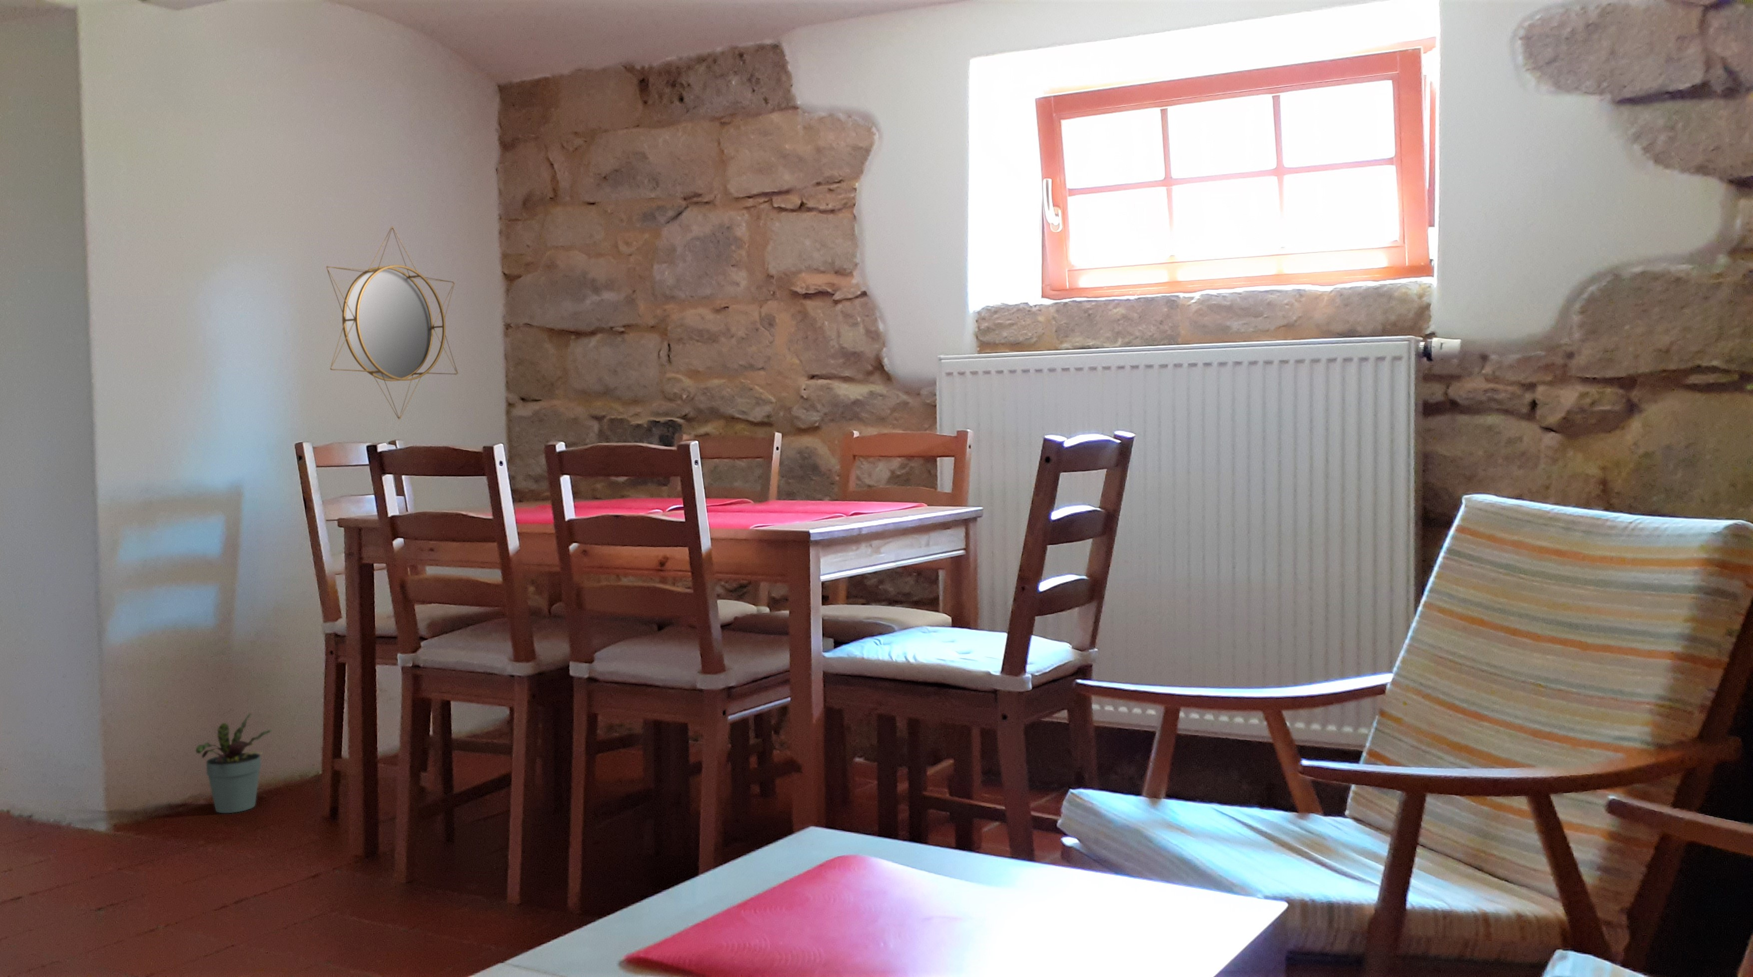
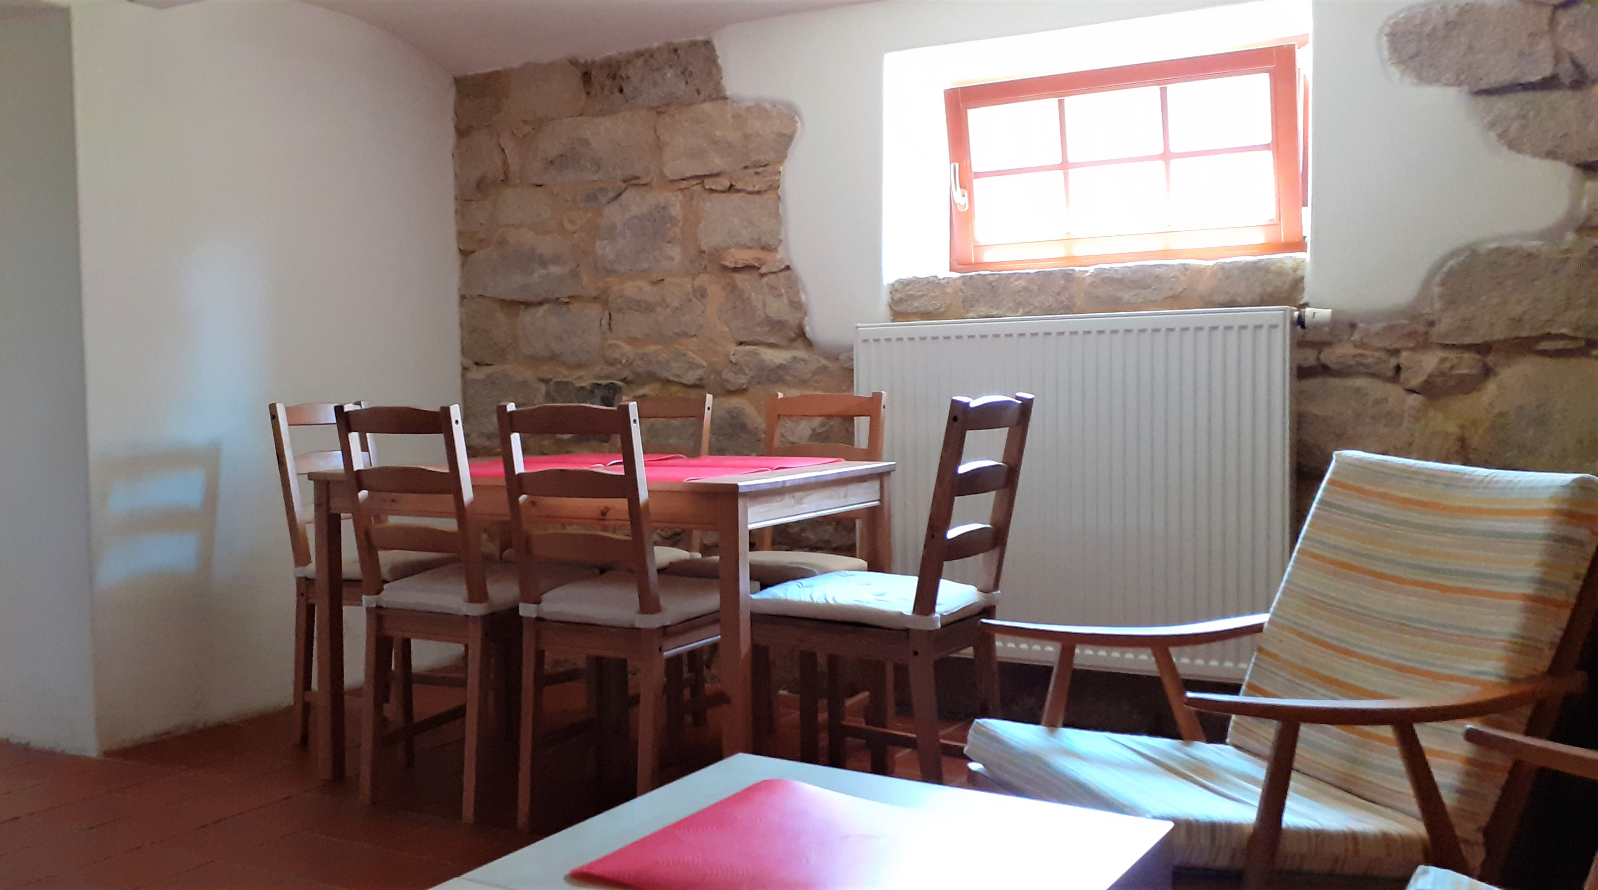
- home mirror [326,226,458,420]
- potted plant [195,711,273,813]
